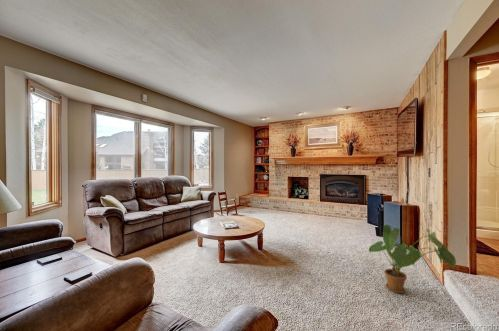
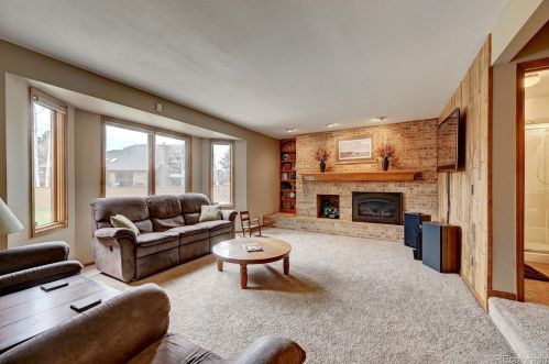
- house plant [368,224,457,294]
